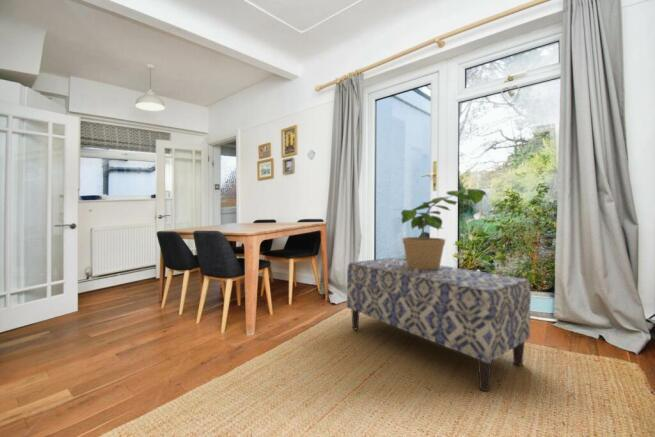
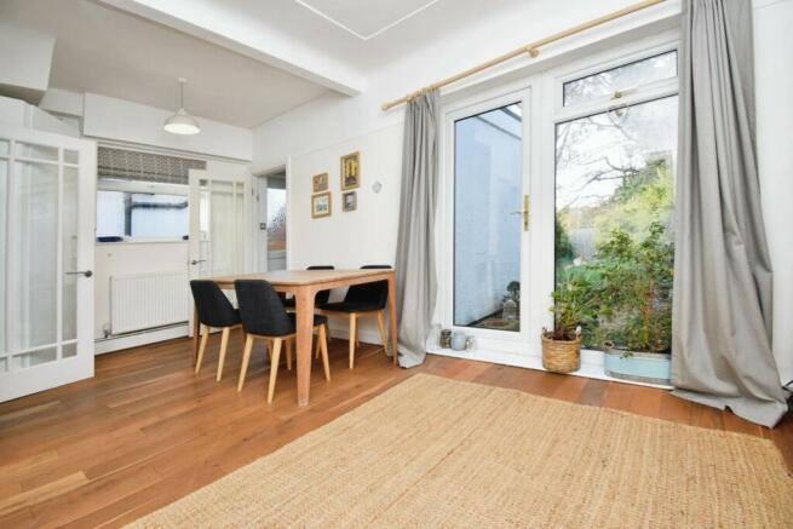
- bench [346,257,532,392]
- potted plant [400,188,487,269]
